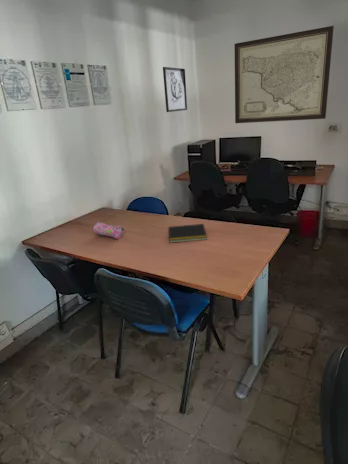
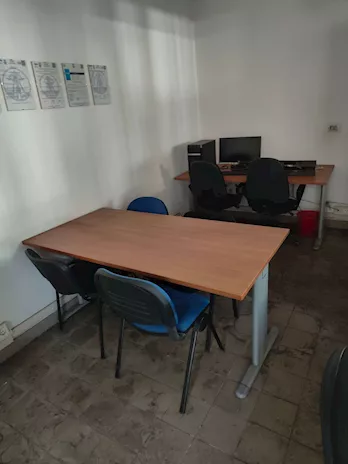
- wall art [234,25,335,124]
- pencil case [92,221,125,240]
- notepad [167,223,208,244]
- wall art [162,66,188,113]
